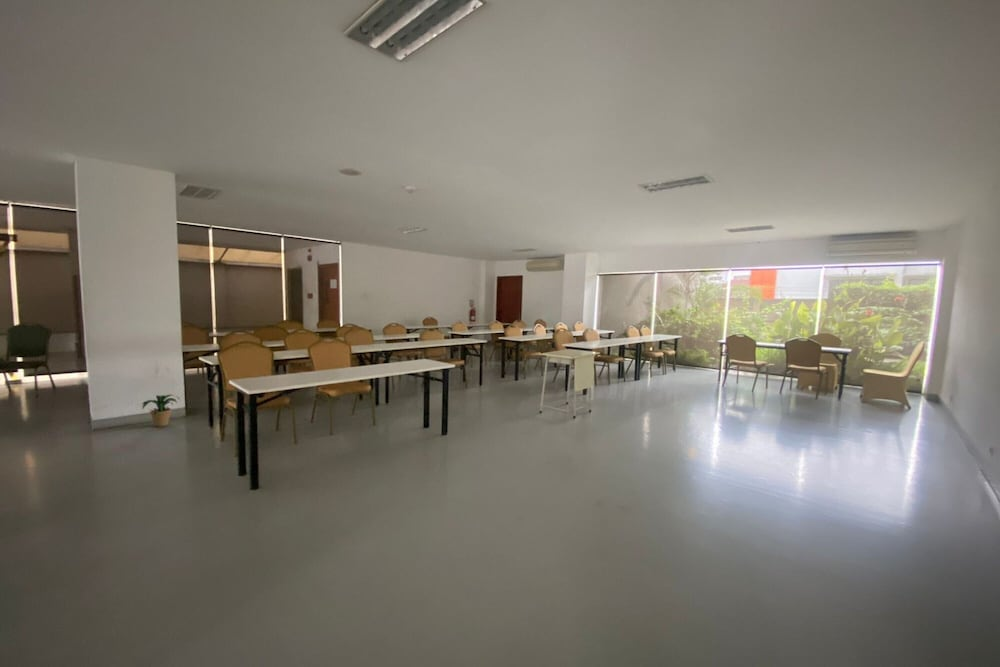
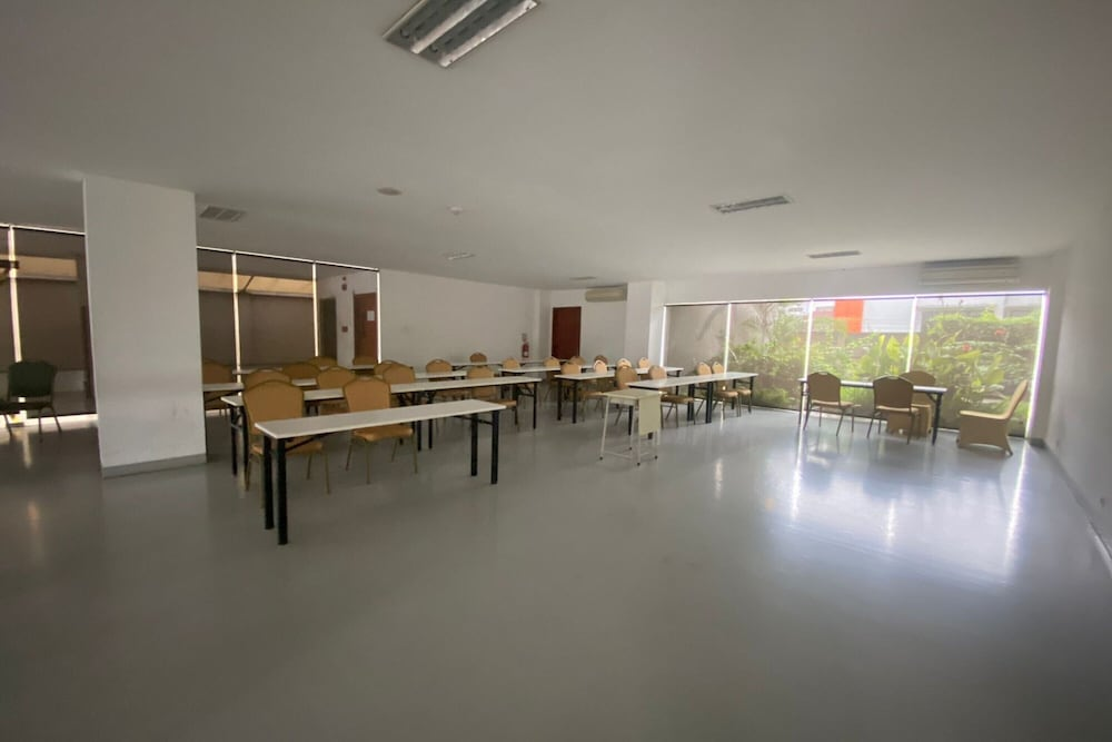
- potted plant [141,393,181,427]
